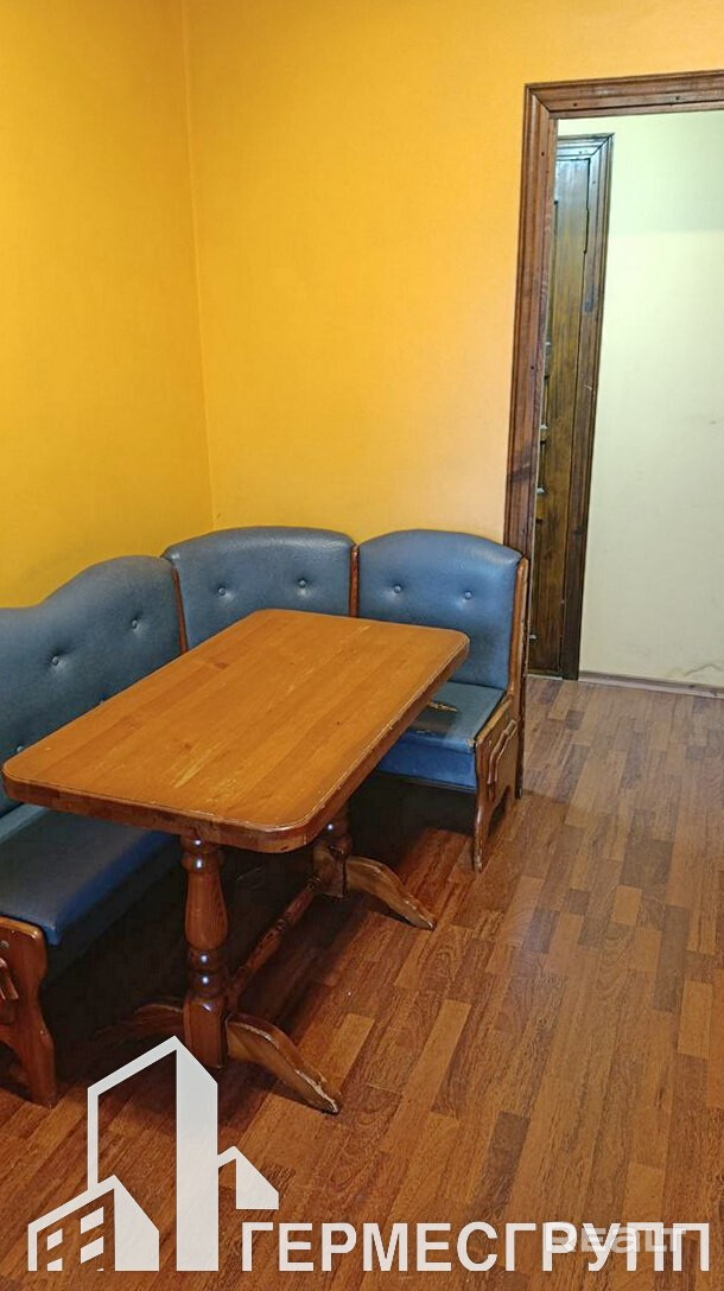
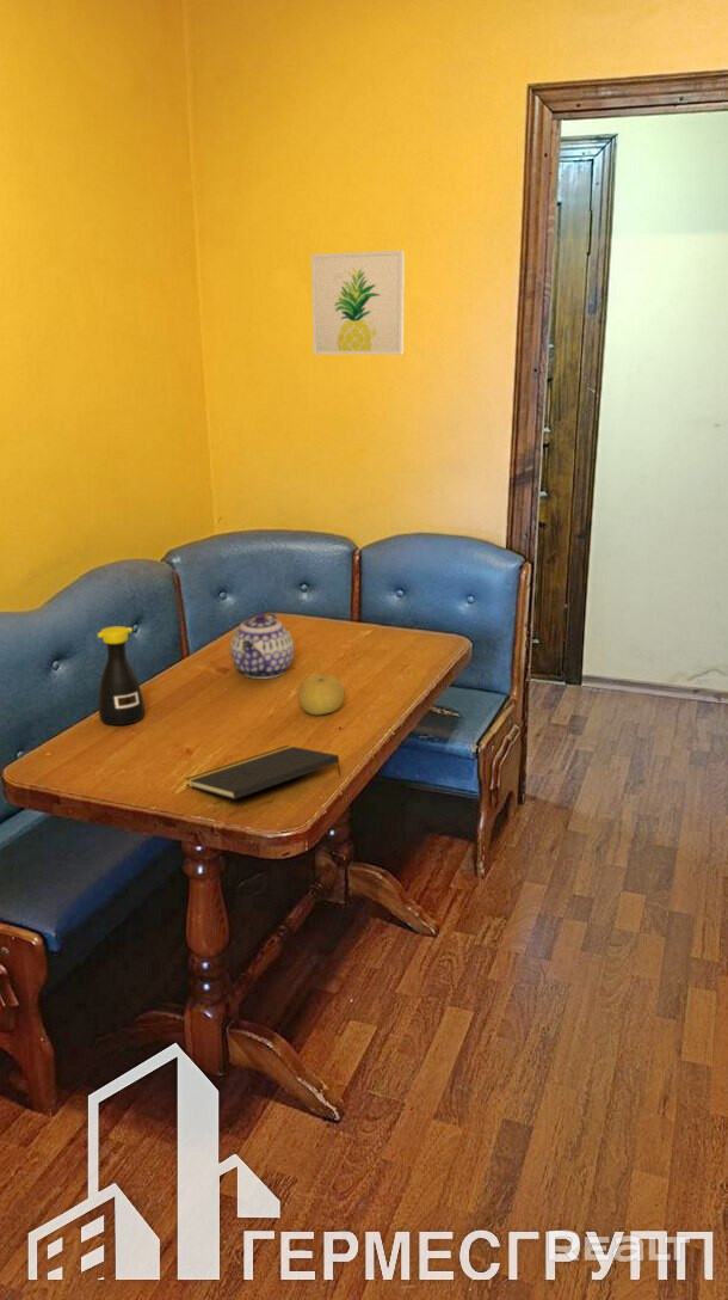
+ teapot [229,612,295,680]
+ fruit [297,674,345,717]
+ wall art [310,250,406,356]
+ notepad [184,744,343,801]
+ bottle [97,625,146,726]
